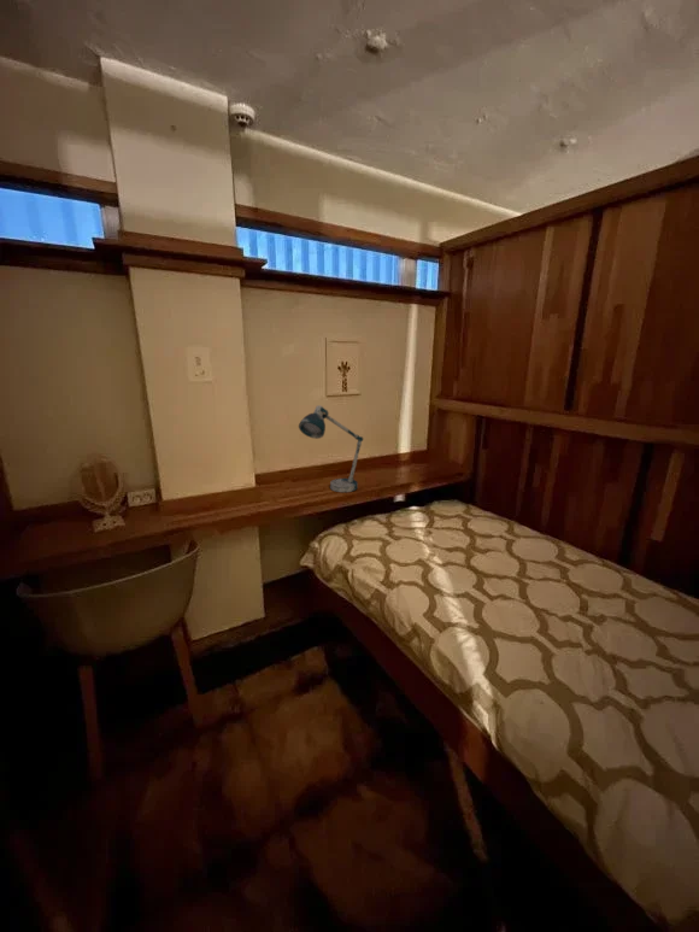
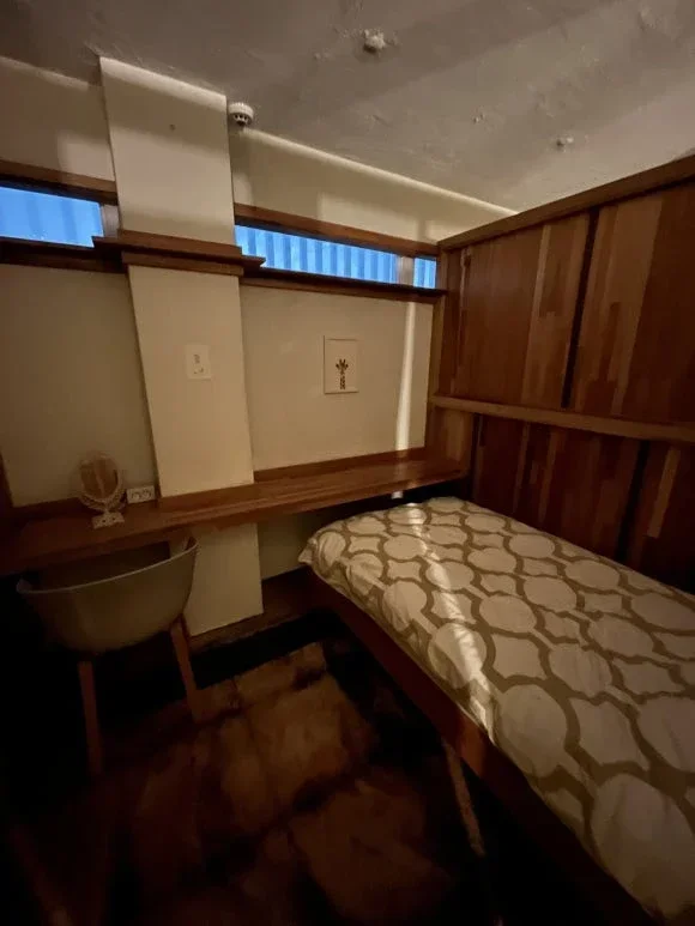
- desk lamp [298,404,364,493]
